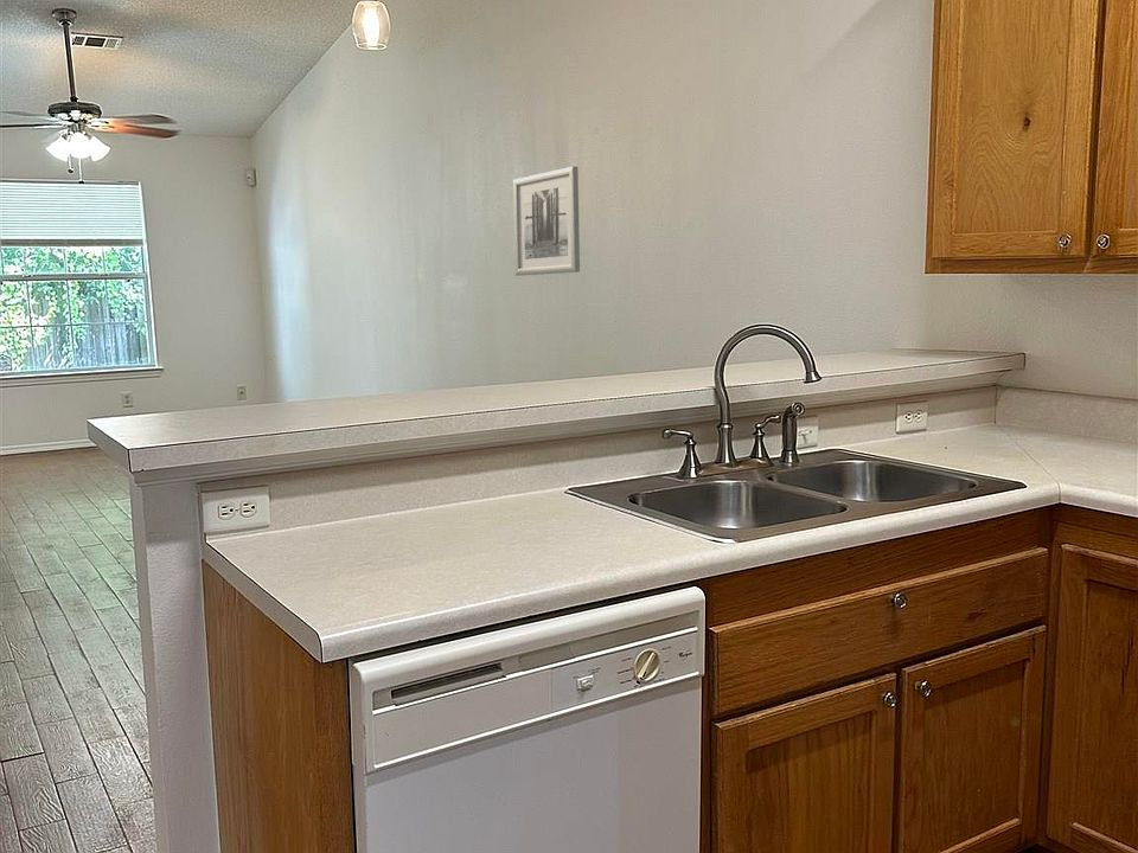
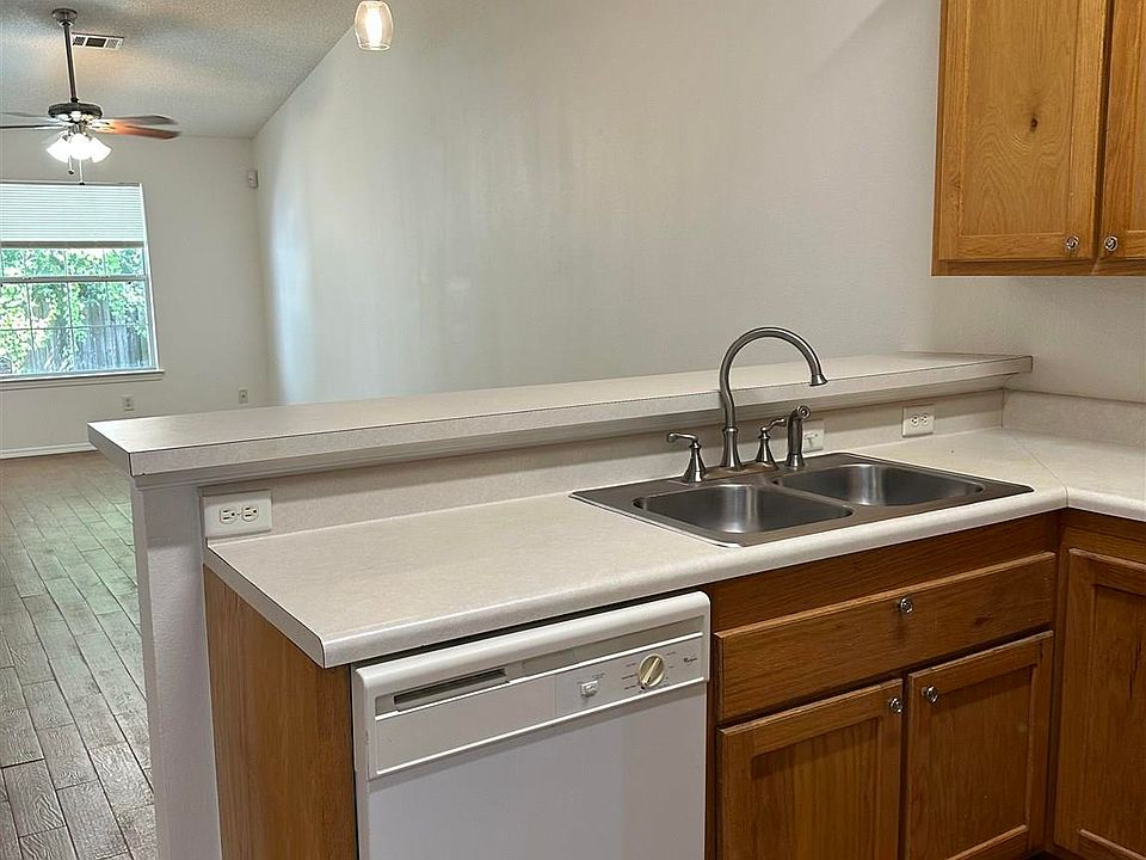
- wall art [512,166,581,277]
